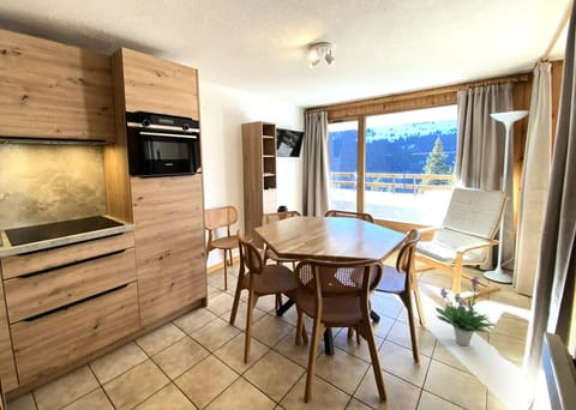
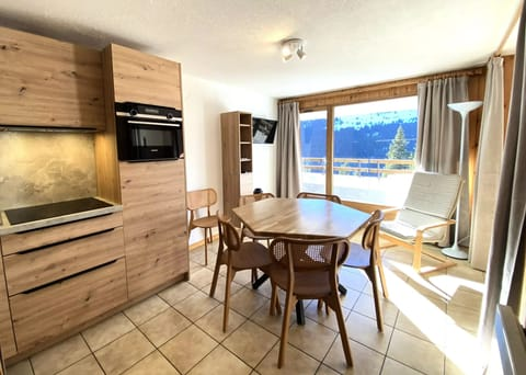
- potted plant [434,276,494,346]
